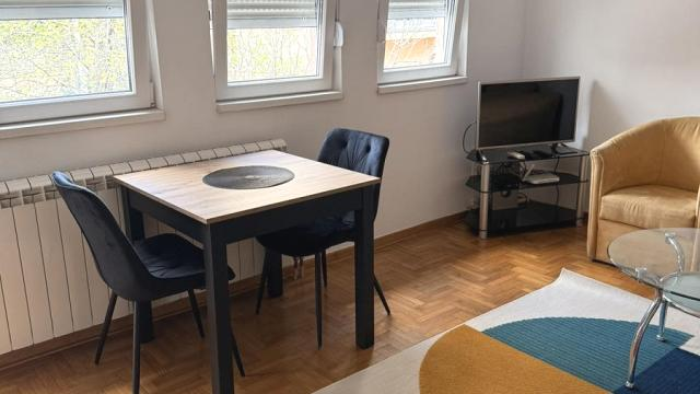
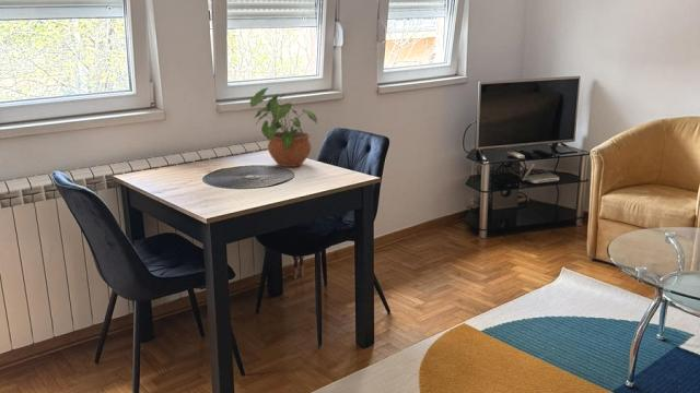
+ potted plant [249,86,318,168]
